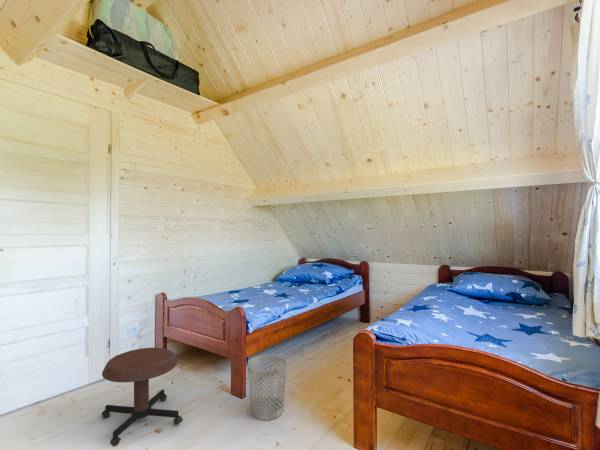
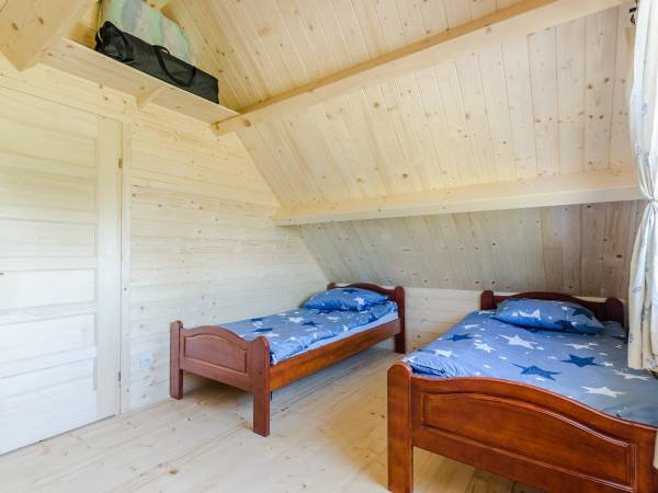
- wastebasket [246,354,288,421]
- stool [100,347,183,447]
